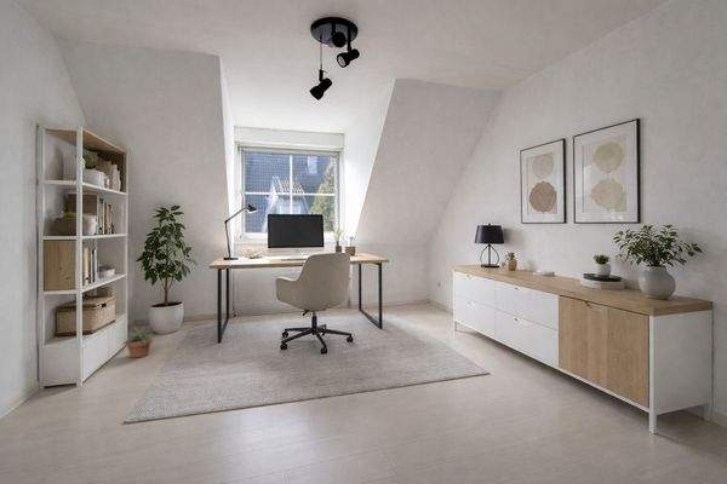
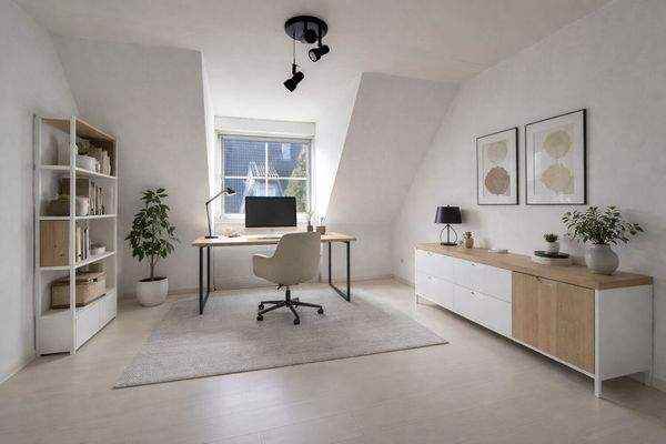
- potted plant [120,324,155,358]
